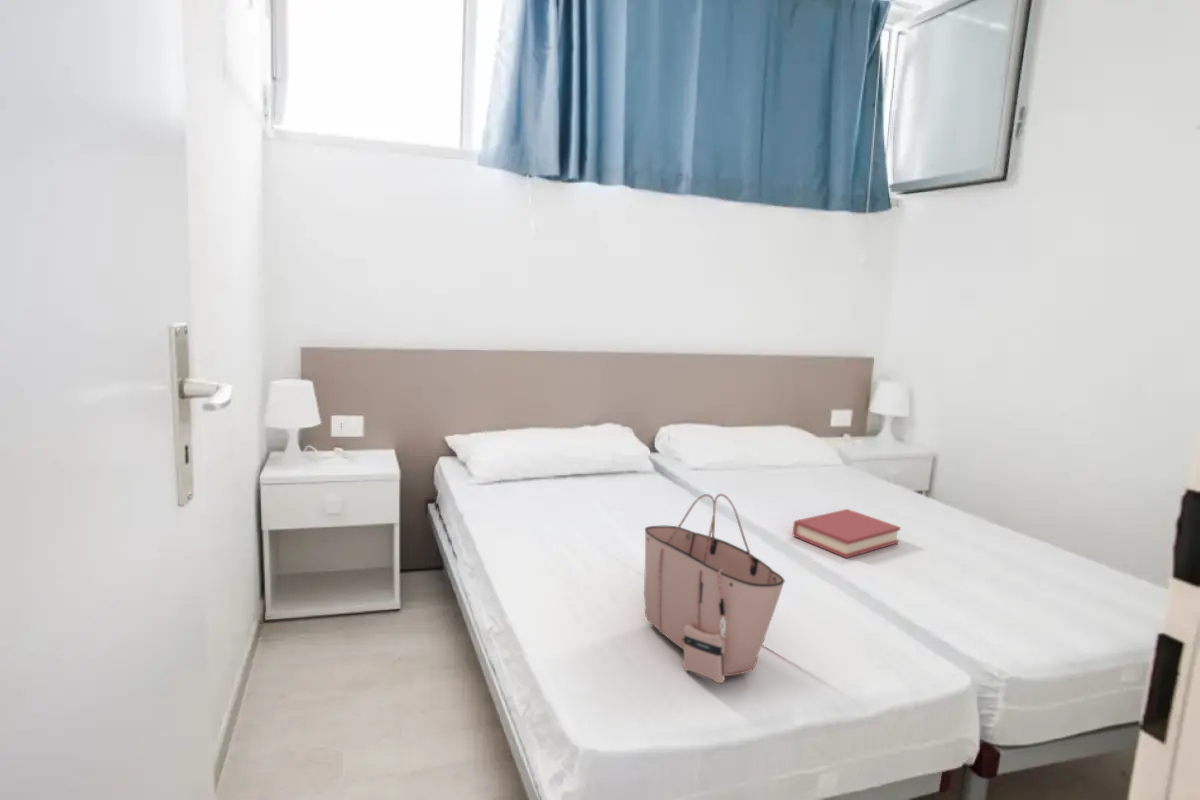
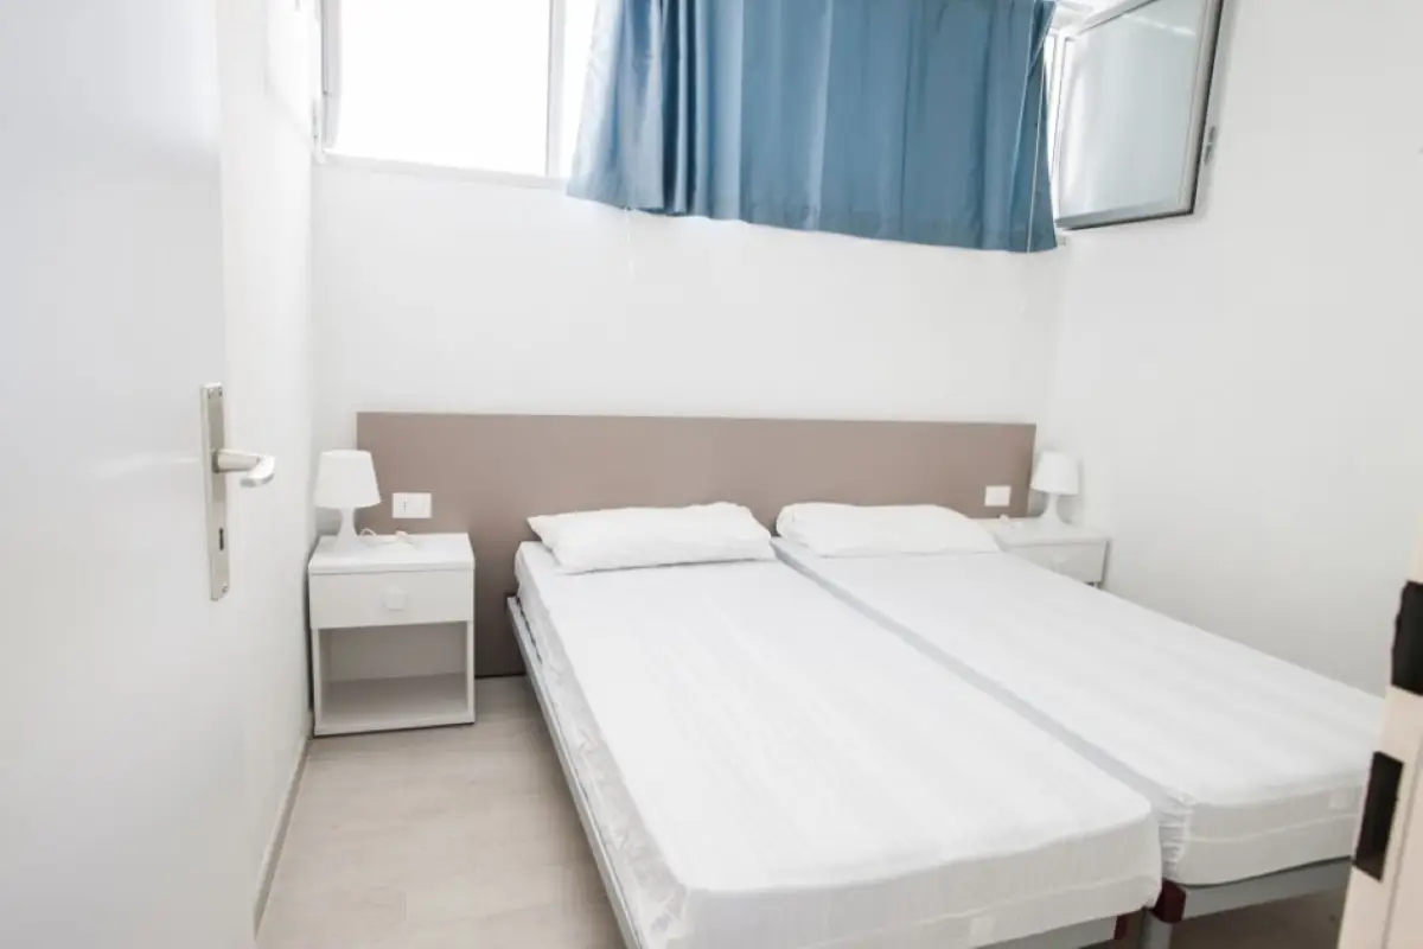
- tote bag [643,493,786,685]
- hardback book [792,508,901,559]
